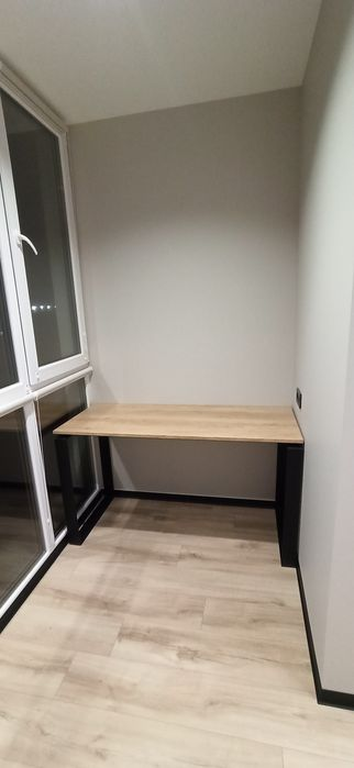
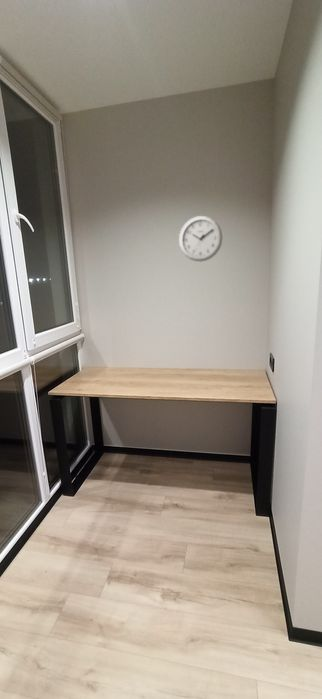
+ wall clock [178,215,223,262]
